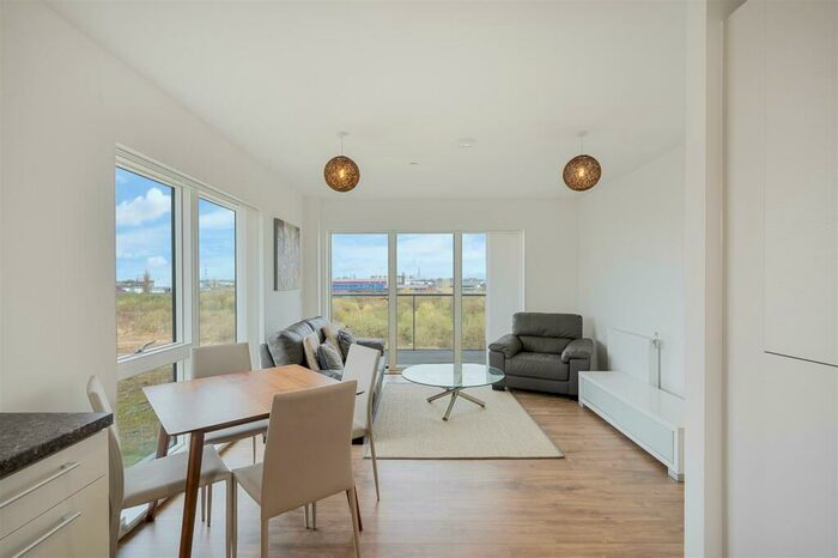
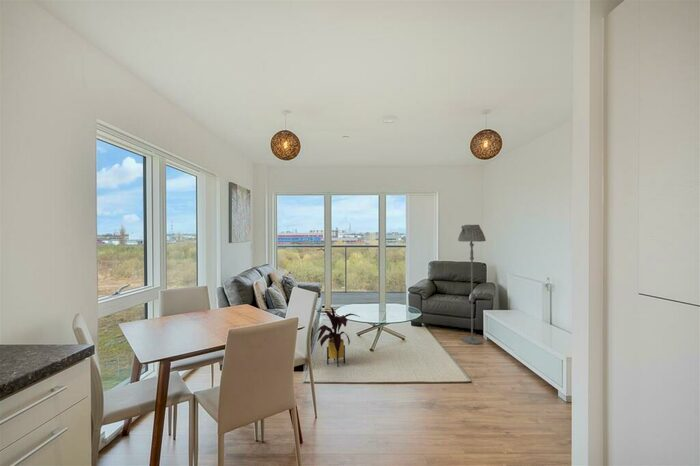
+ floor lamp [457,224,487,345]
+ house plant [314,306,361,368]
